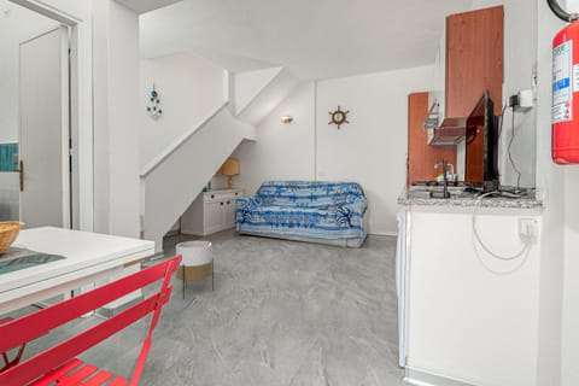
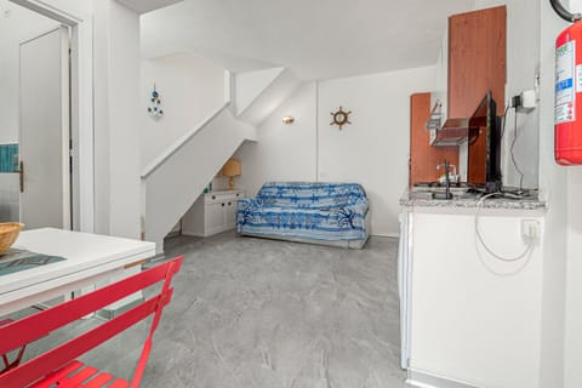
- planter [175,240,215,300]
